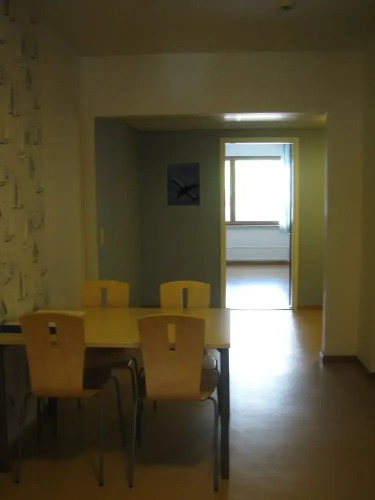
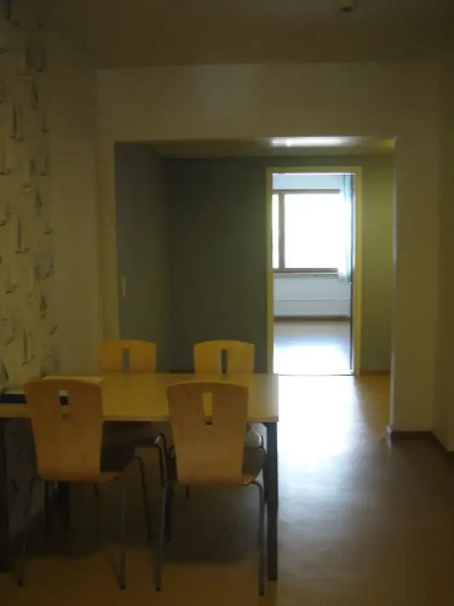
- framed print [165,161,201,207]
